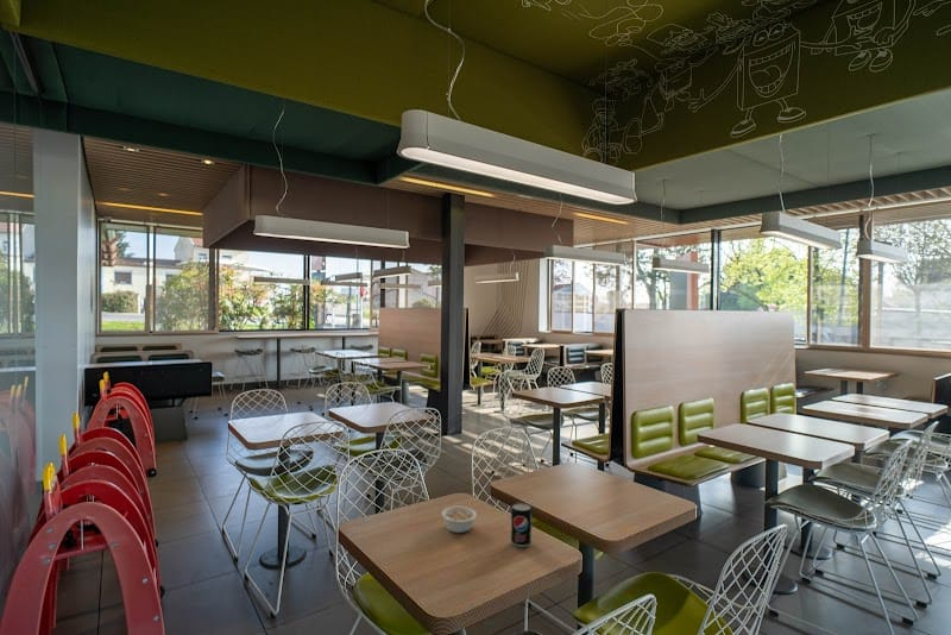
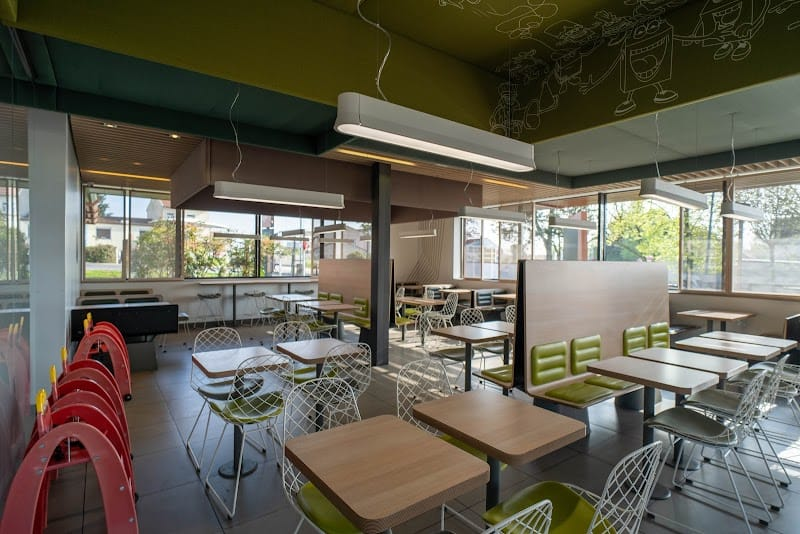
- beverage can [510,502,533,548]
- legume [440,505,478,534]
